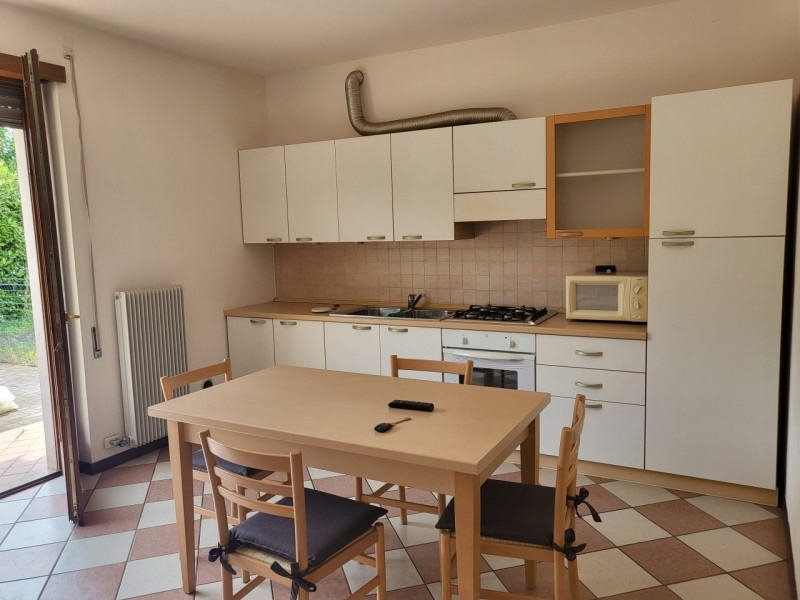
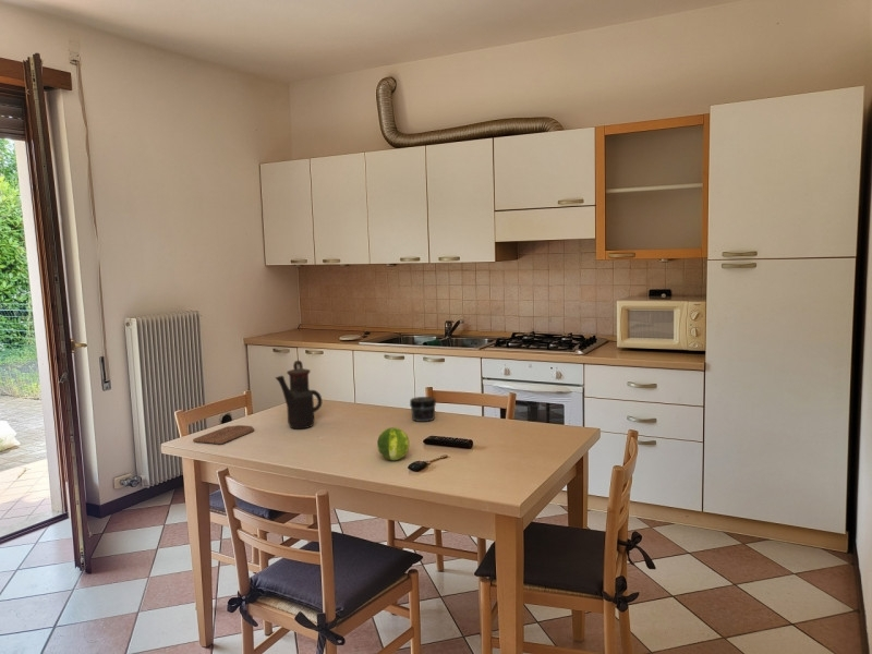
+ jar [409,396,437,423]
+ fruit [376,426,411,461]
+ cutting board [192,424,255,445]
+ teapot [274,360,323,431]
